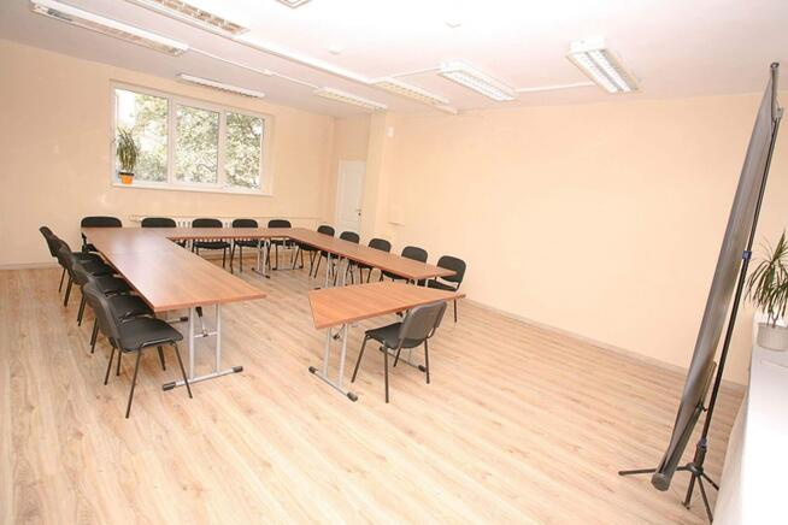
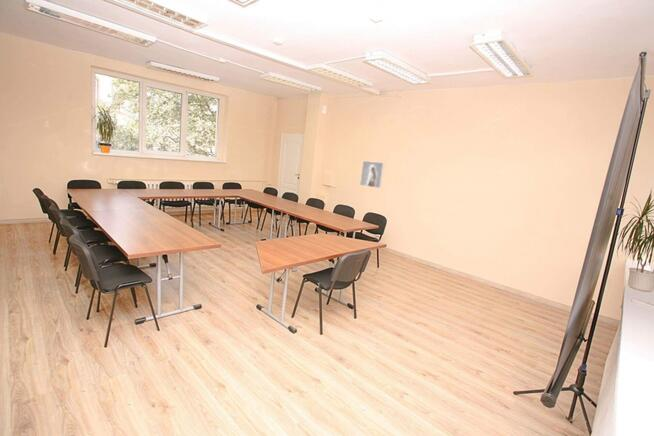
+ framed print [359,160,385,189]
